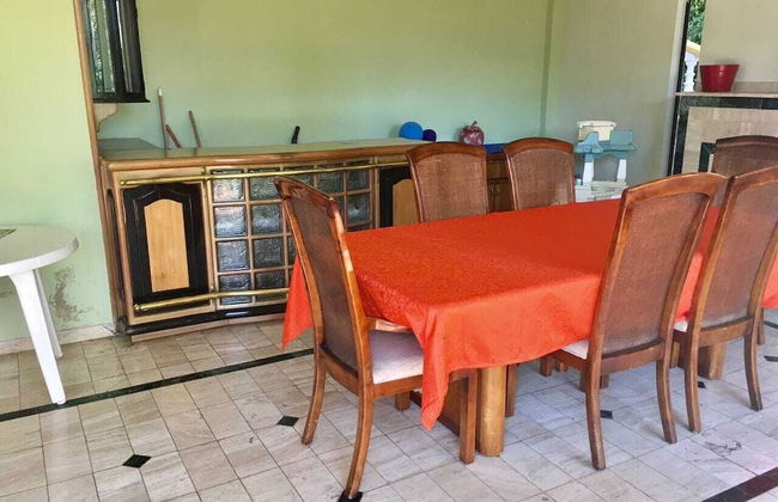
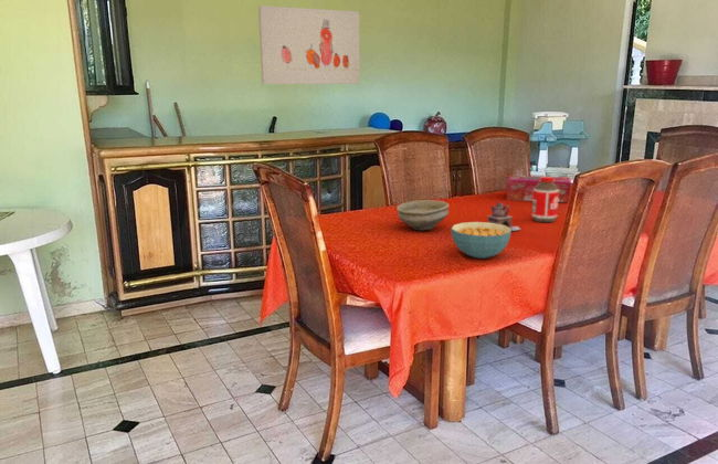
+ bowl [395,199,451,232]
+ wall art [257,4,361,85]
+ tissue box [506,173,572,204]
+ teapot [486,201,521,232]
+ cereal bowl [450,221,513,260]
+ bottle [531,176,559,223]
